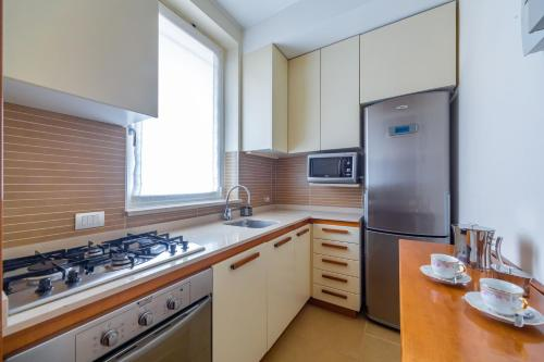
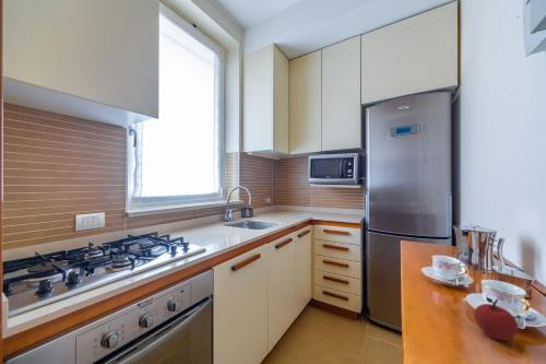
+ apple [473,296,520,341]
